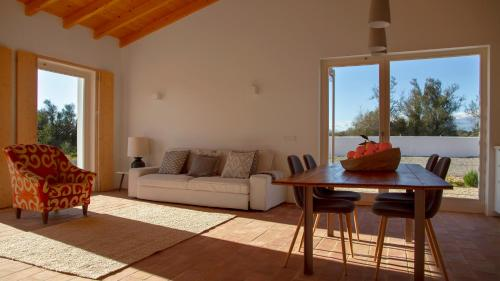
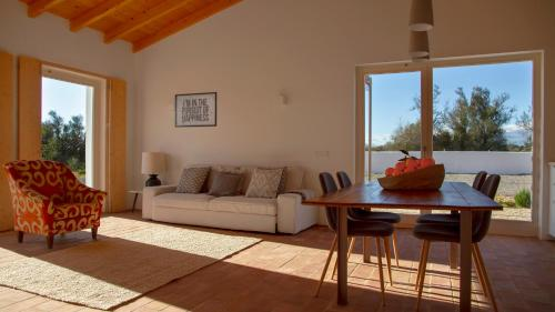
+ mirror [174,91,218,129]
